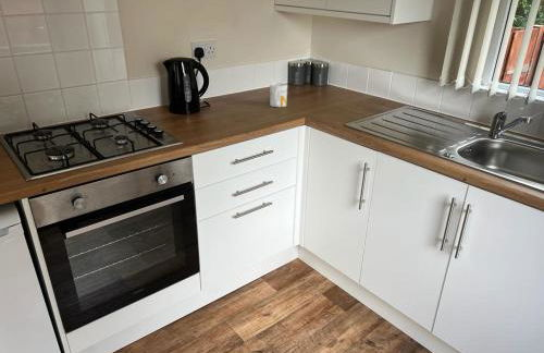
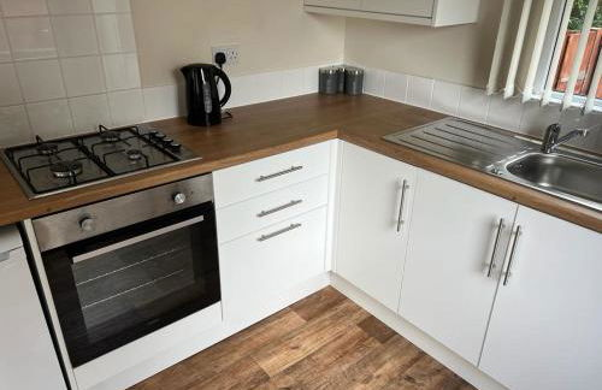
- mug [269,82,288,108]
